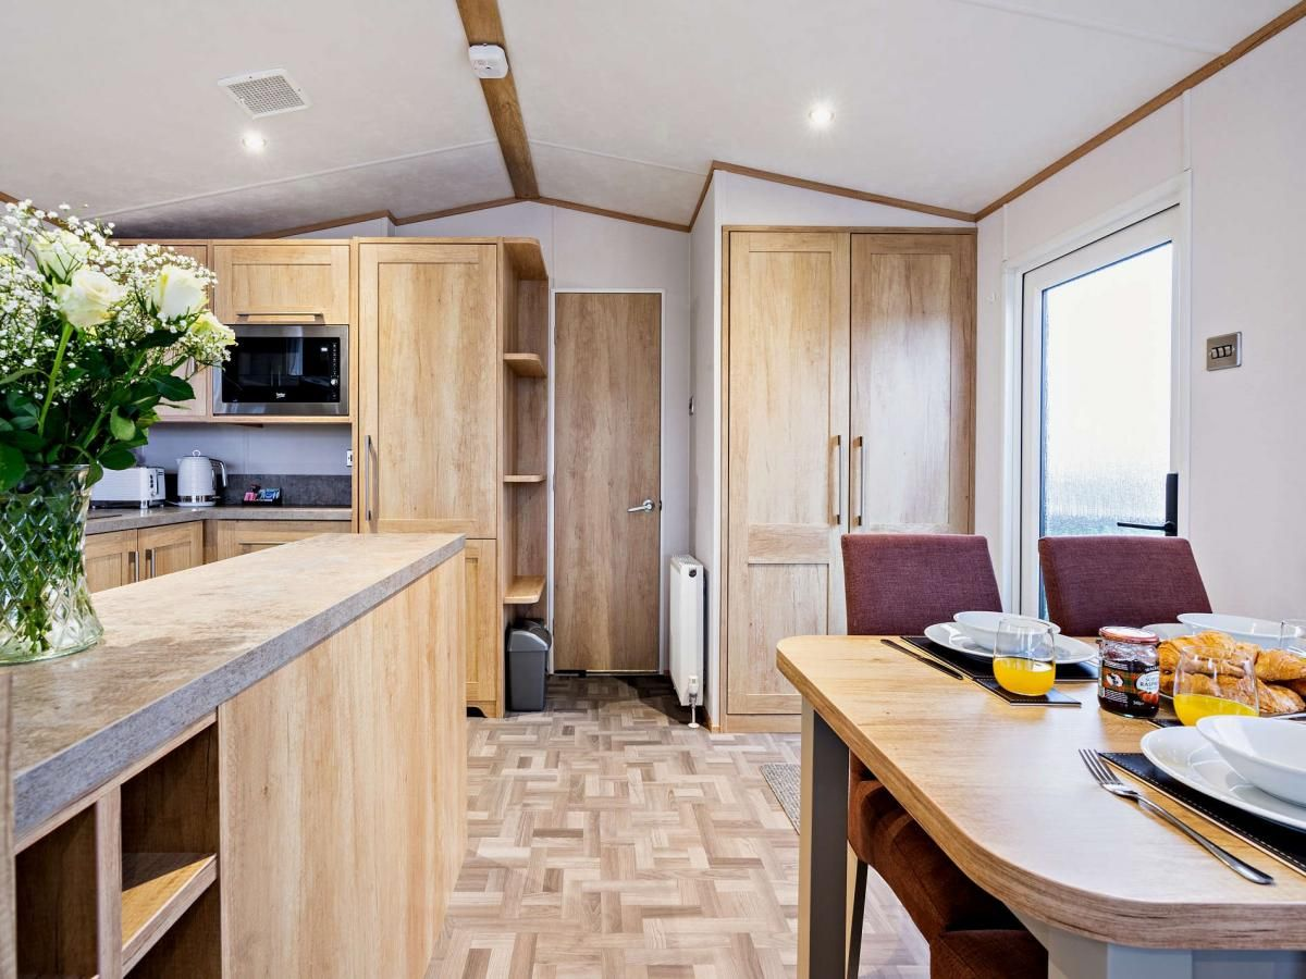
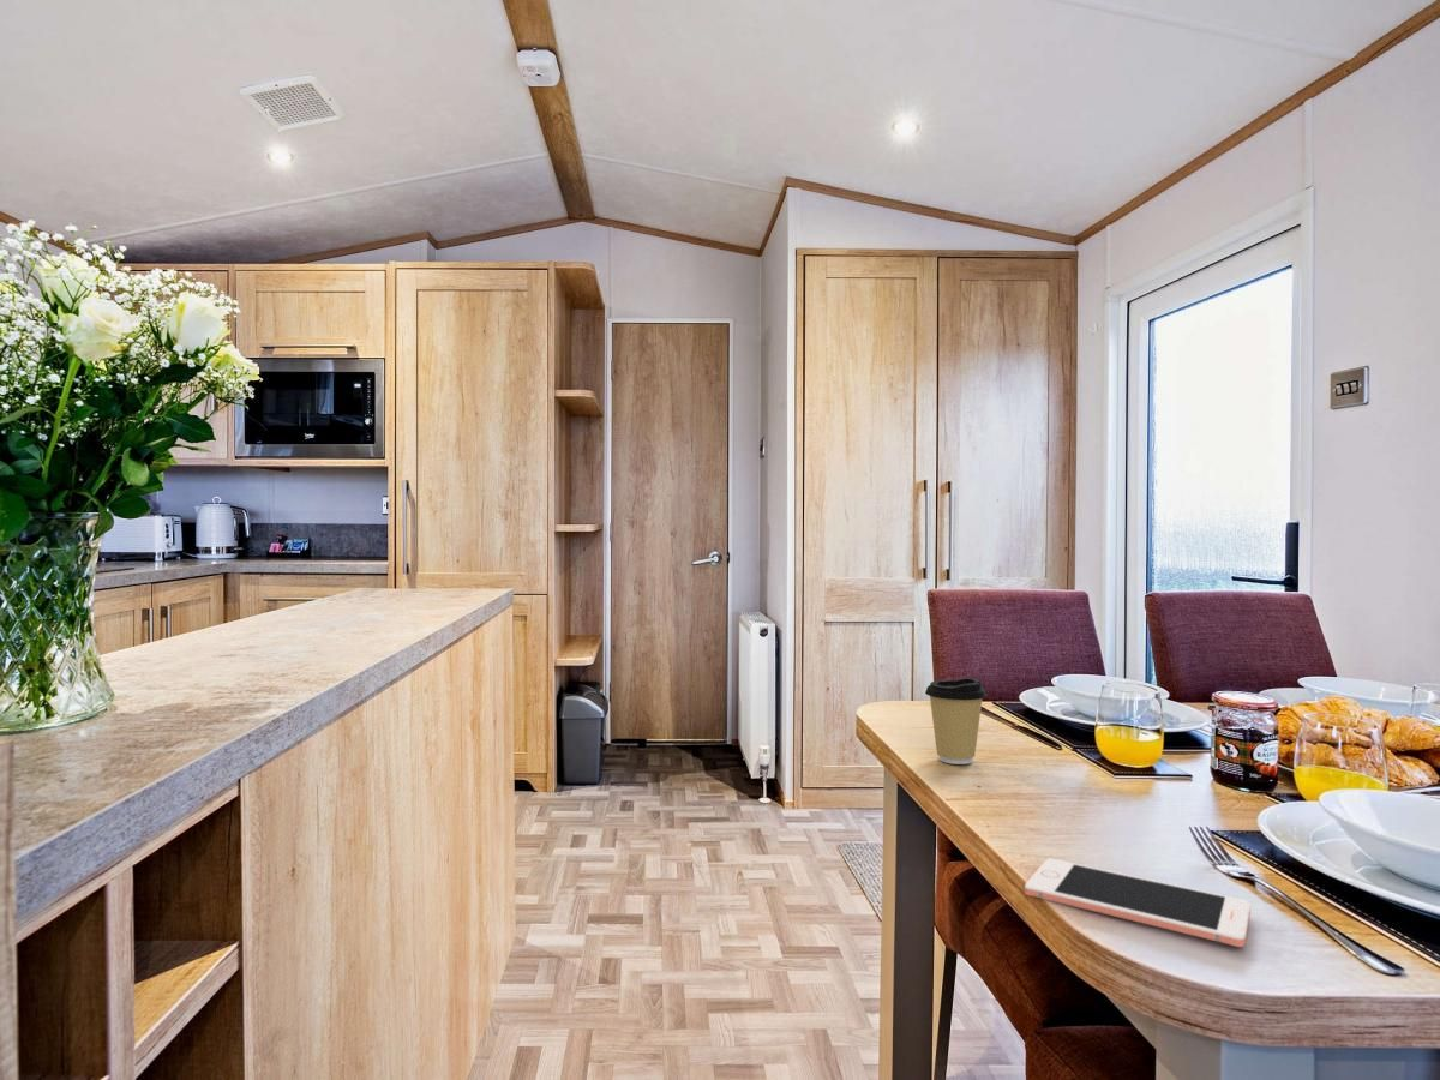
+ cell phone [1024,858,1252,948]
+ coffee cup [924,677,988,766]
